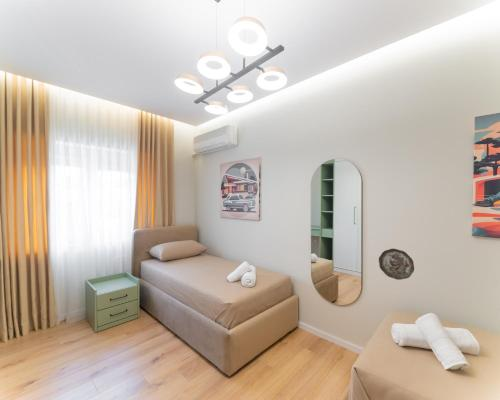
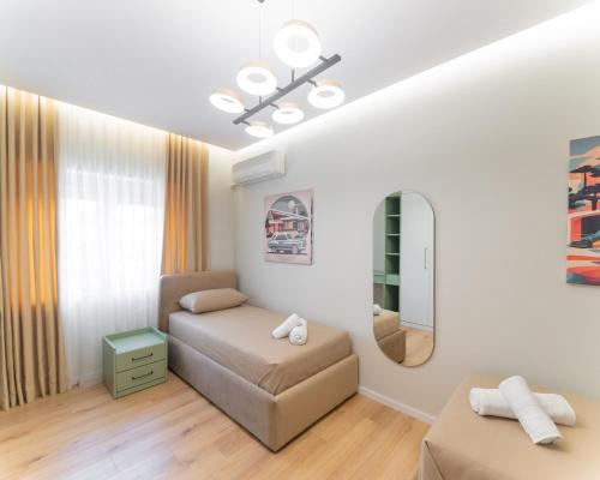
- decorative plate [378,248,415,281]
